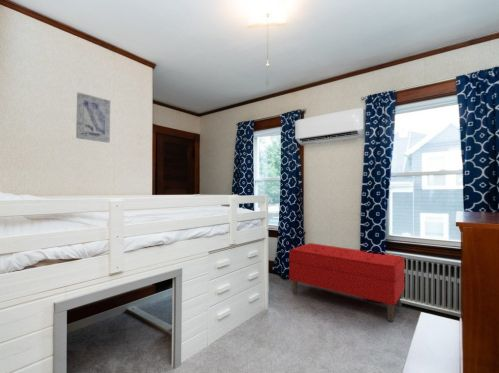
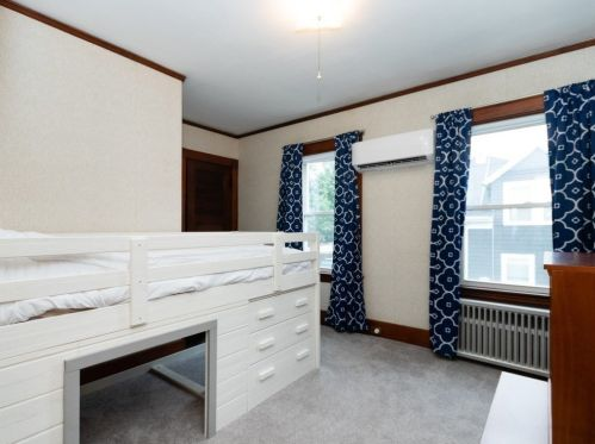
- wall art [75,91,111,144]
- bench [288,242,406,323]
